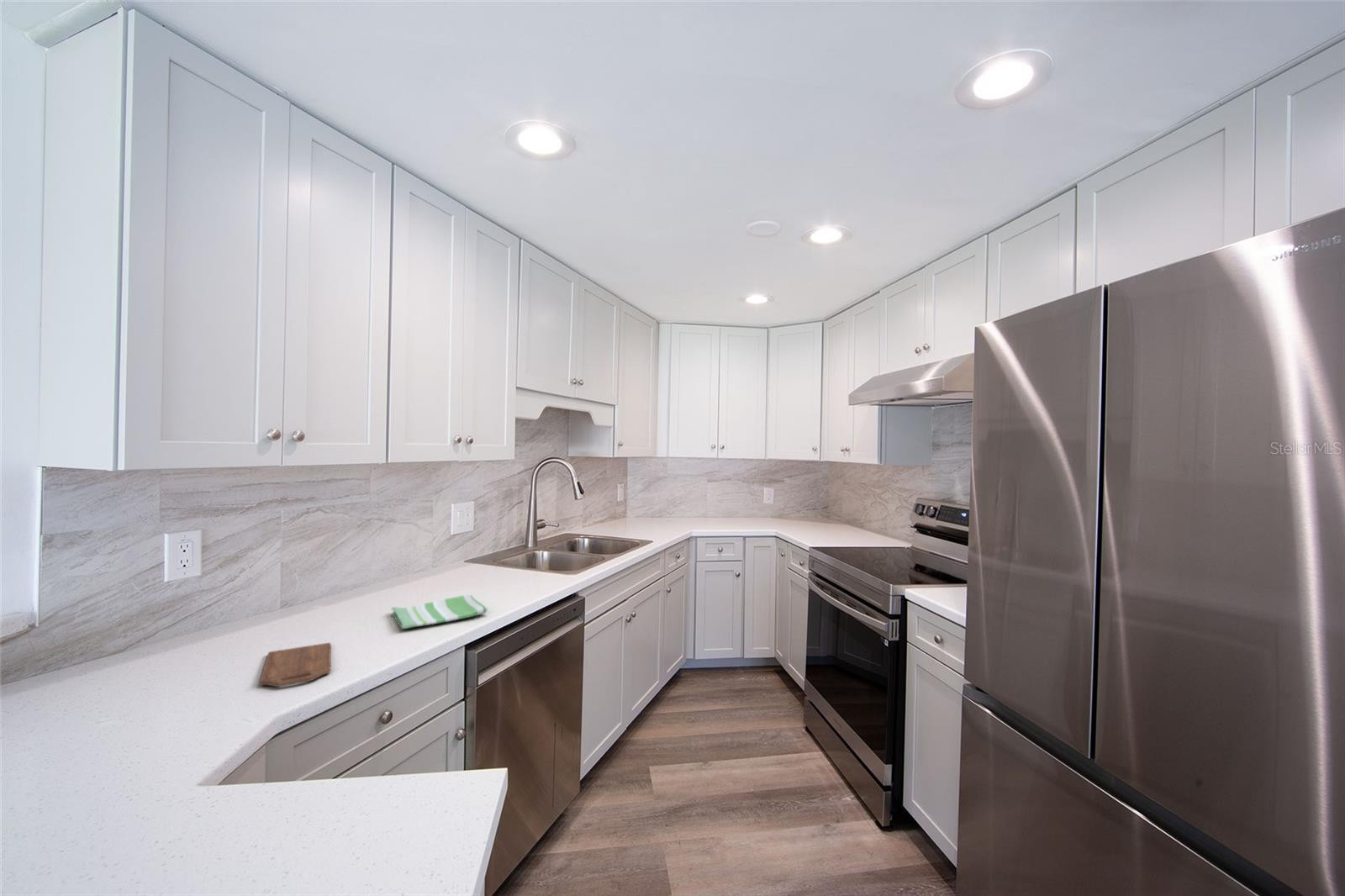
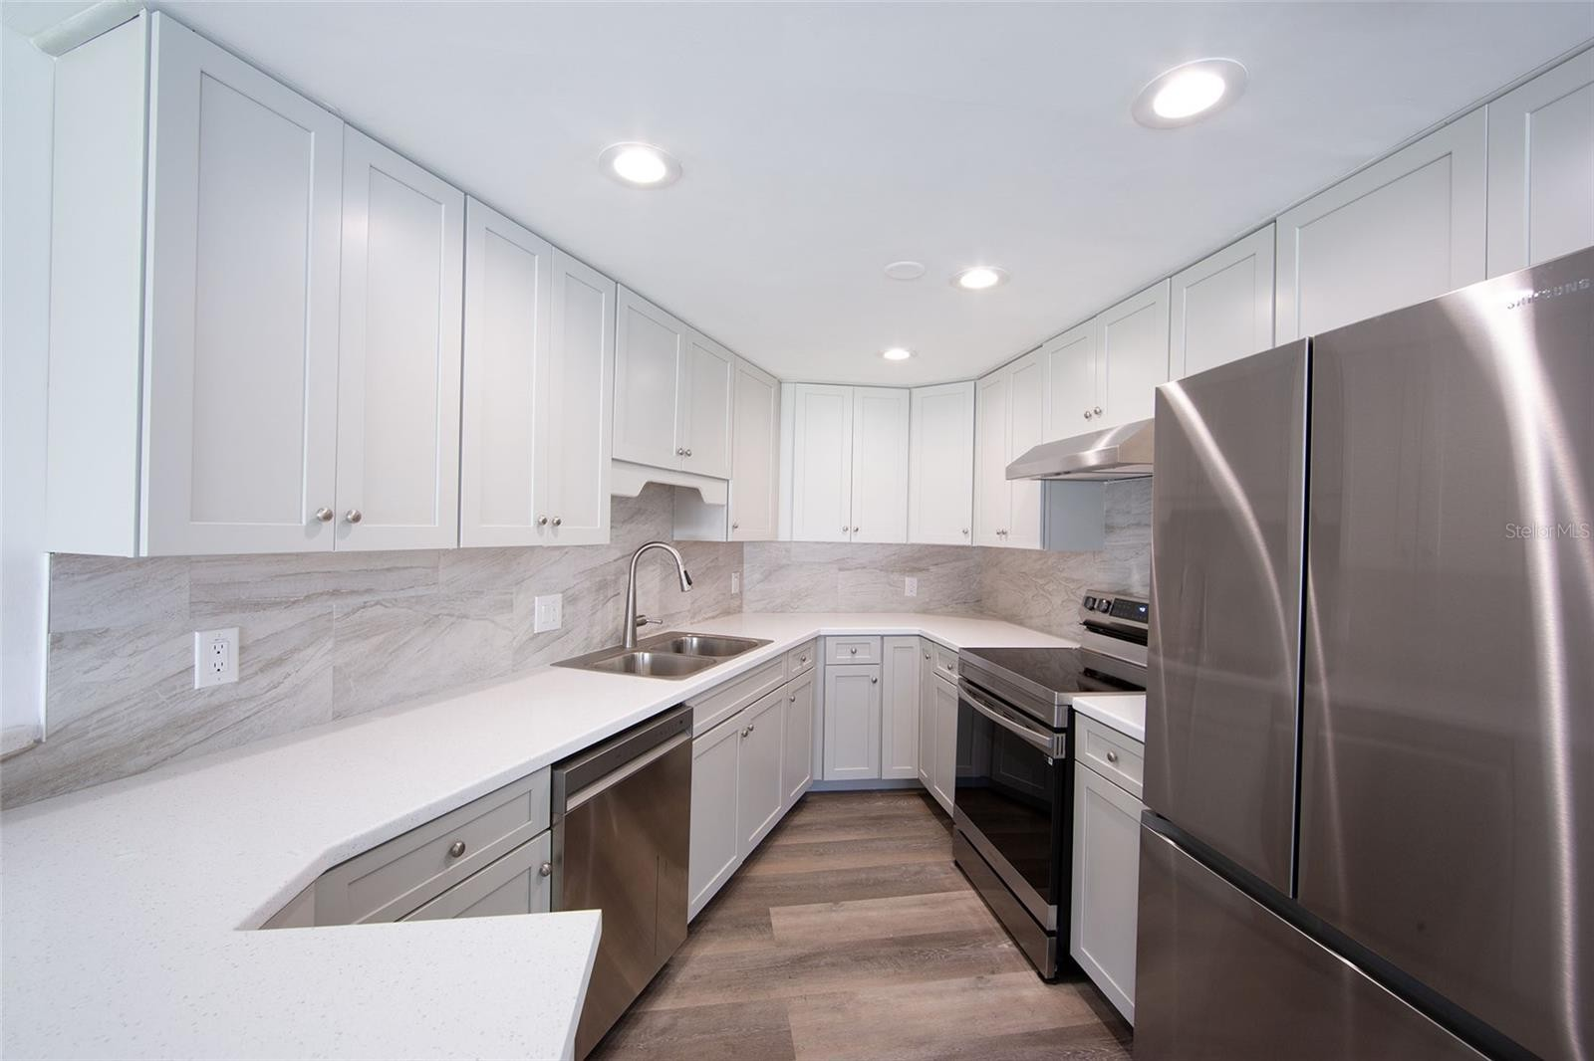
- dish towel [391,594,488,630]
- cutting board [259,642,331,688]
